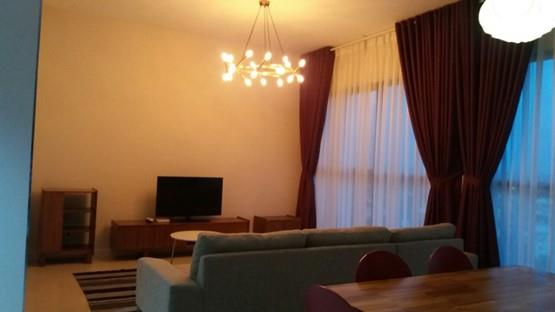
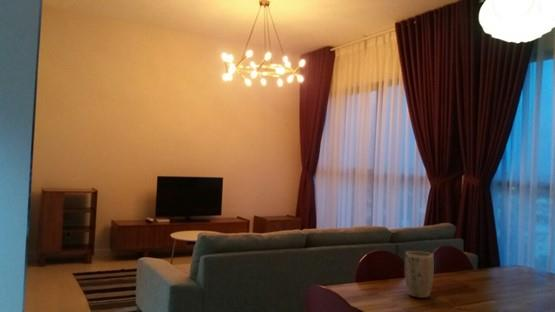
+ plant pot [404,250,435,299]
